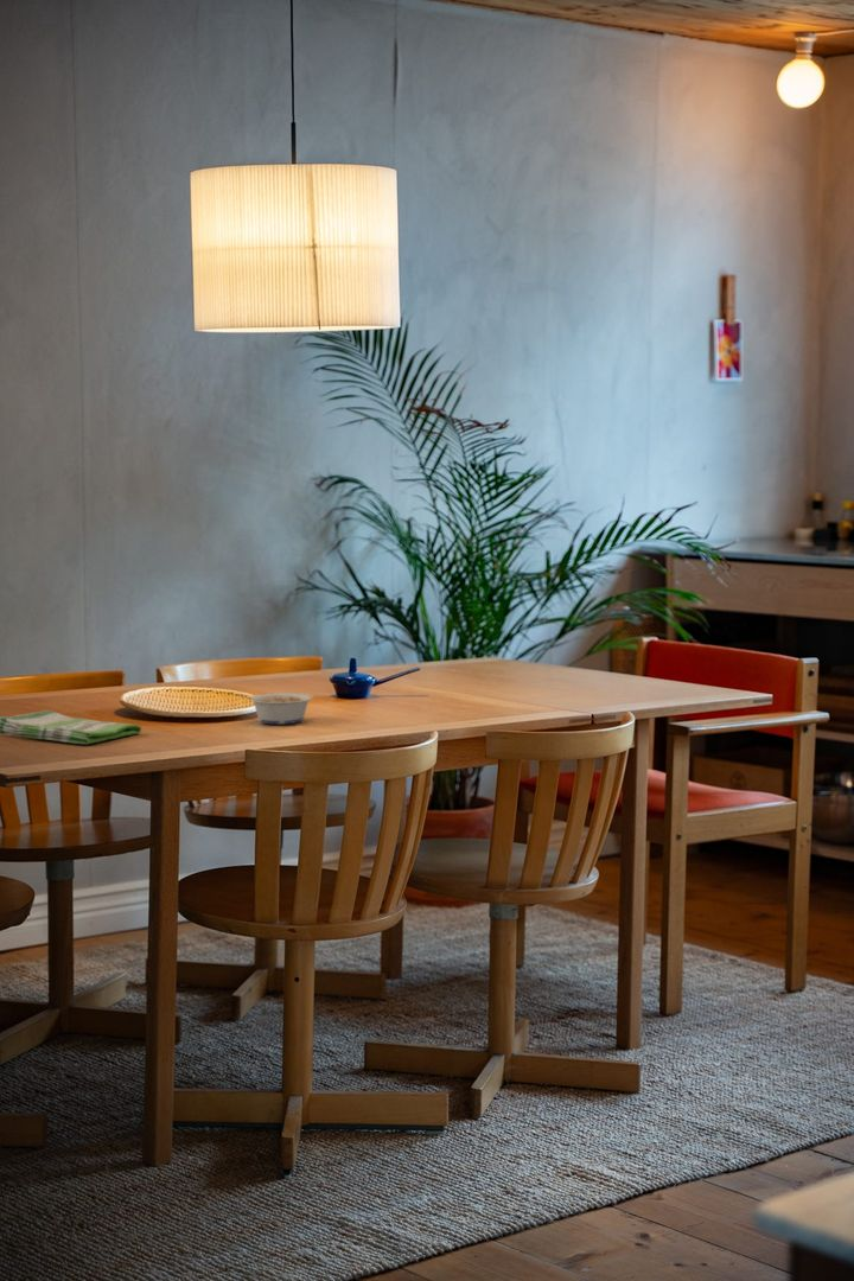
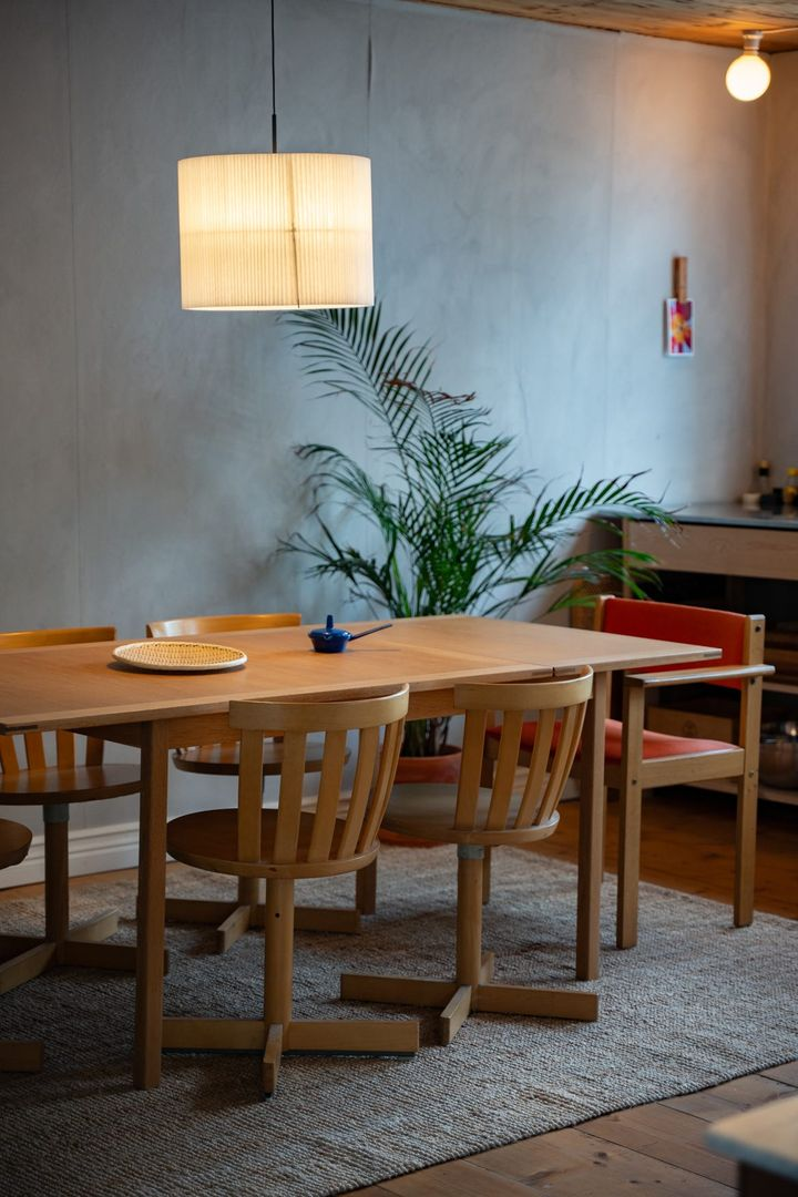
- dish towel [0,709,142,745]
- legume [235,692,314,725]
